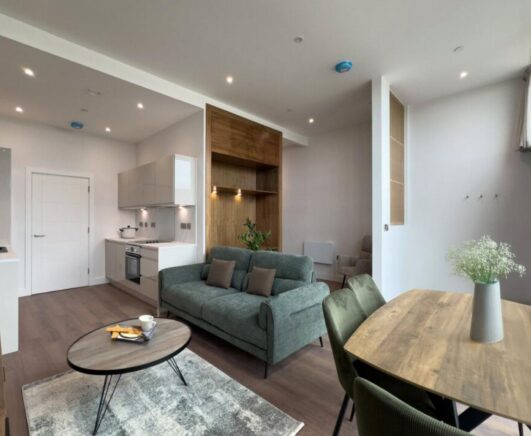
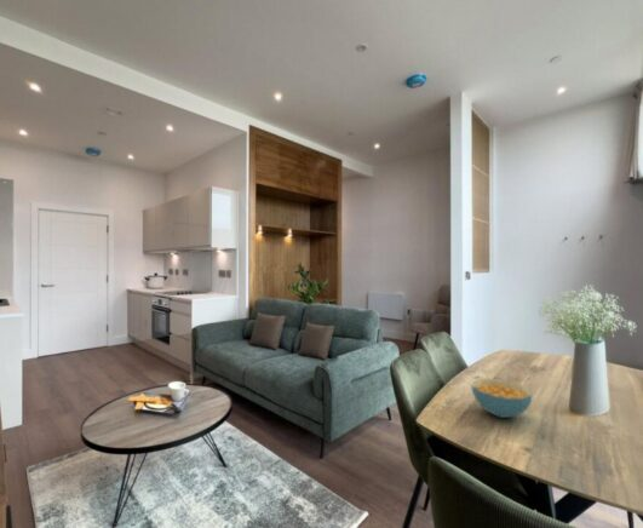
+ cereal bowl [470,378,533,419]
